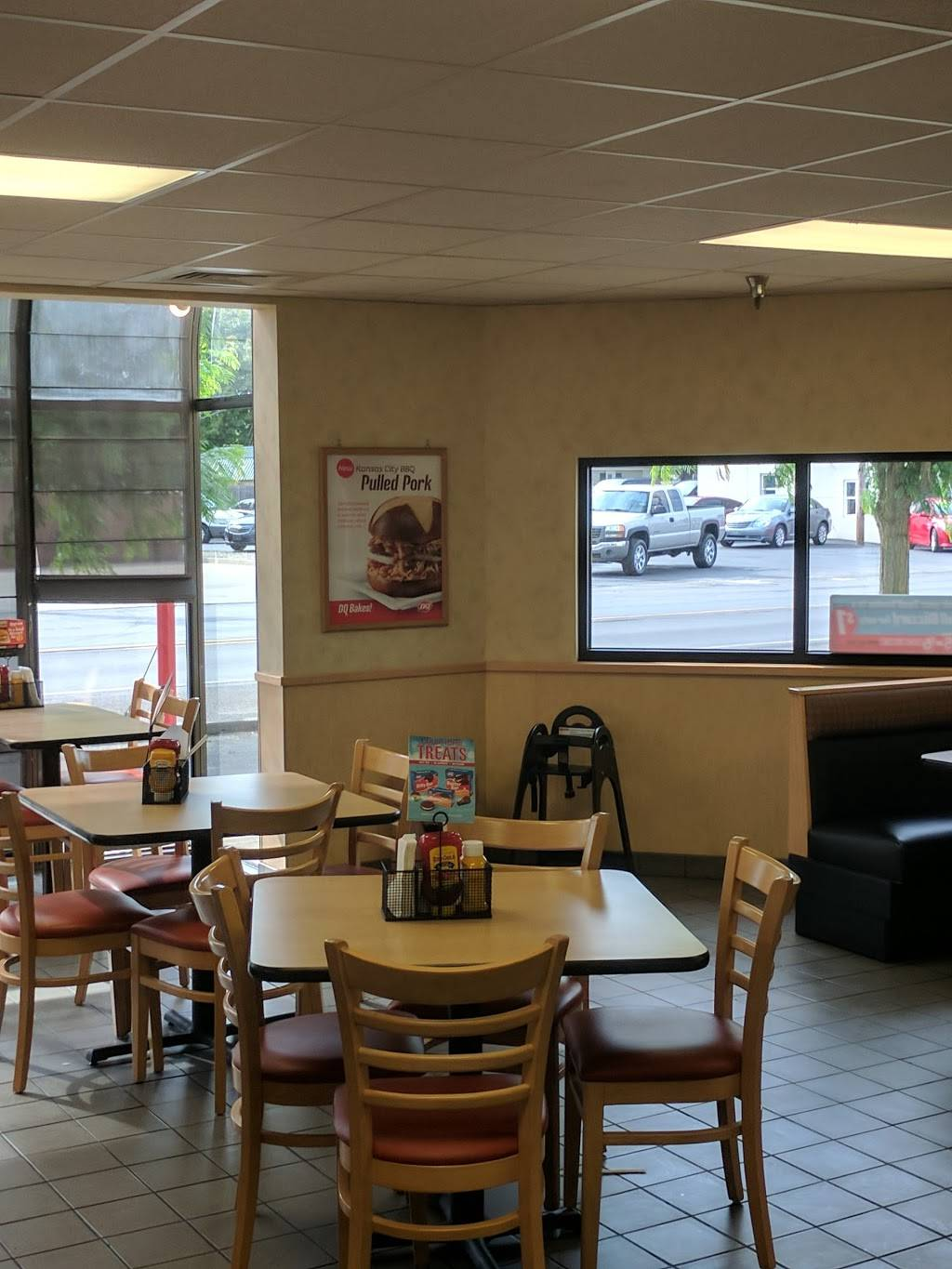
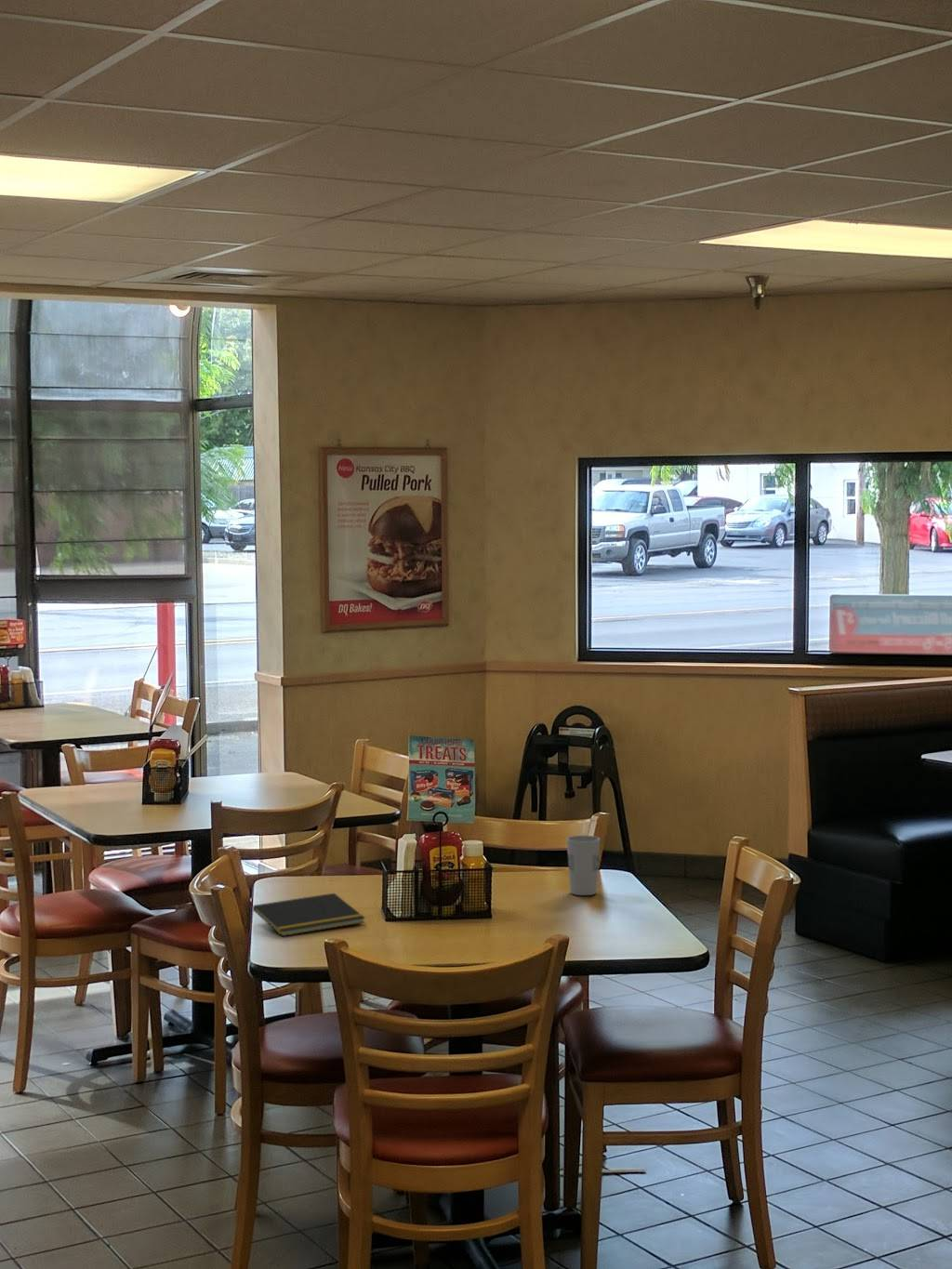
+ cup [566,835,601,896]
+ notepad [250,892,366,937]
